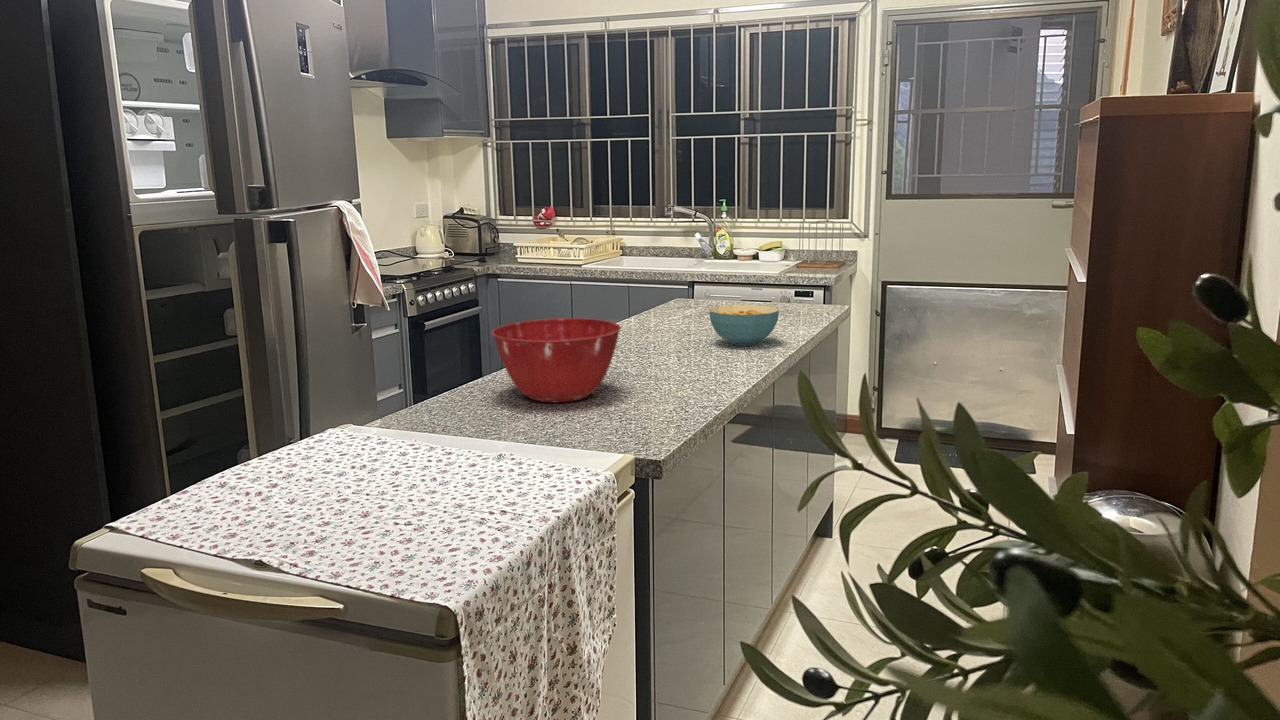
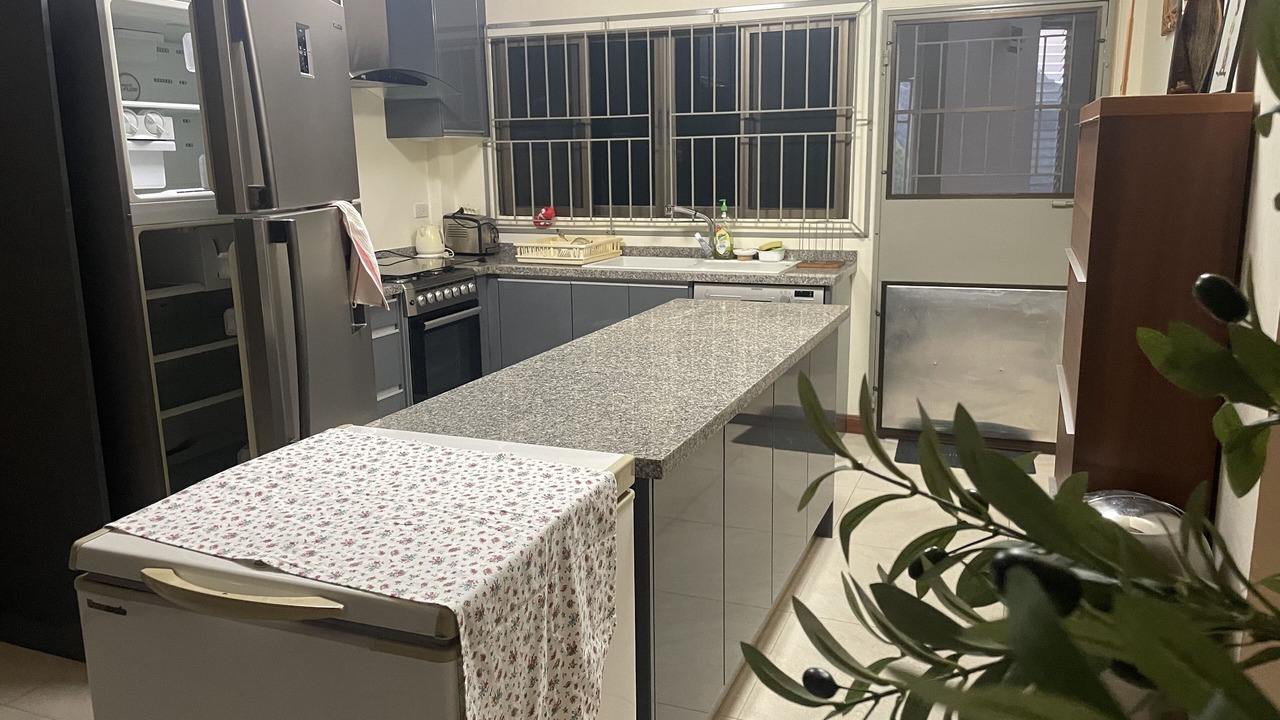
- cereal bowl [708,304,780,347]
- mixing bowl [491,317,622,403]
